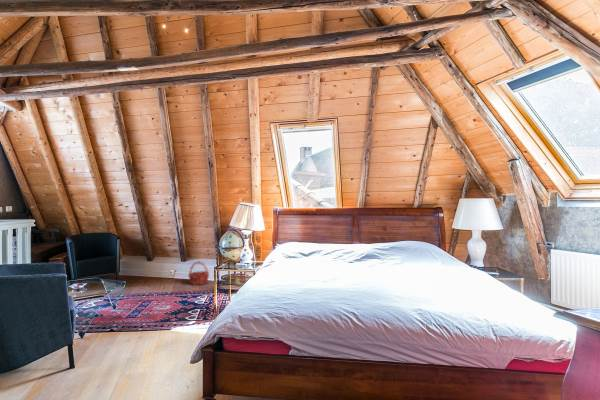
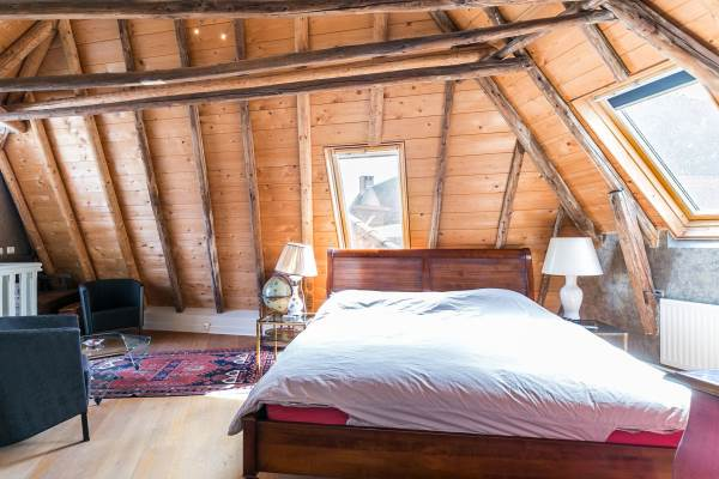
- basket [187,260,210,286]
